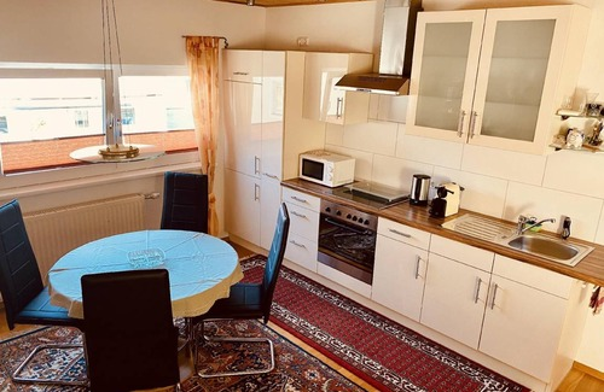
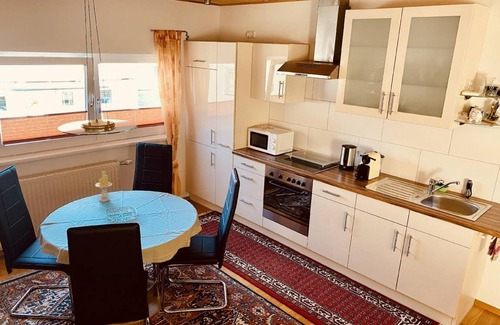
+ candle [95,170,113,203]
